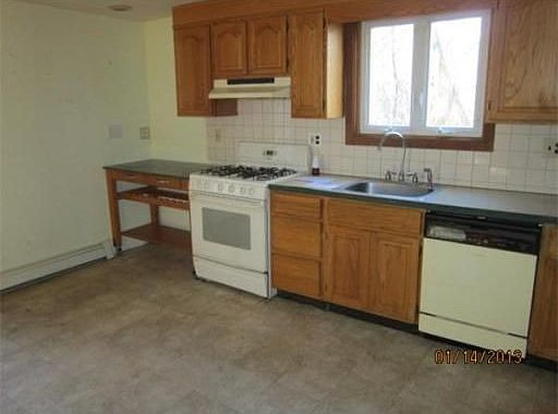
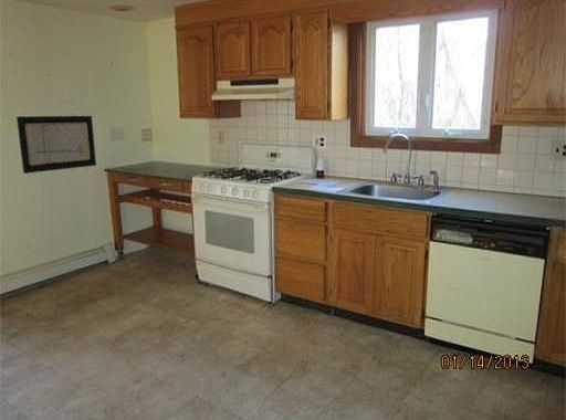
+ wall art [15,115,97,175]
